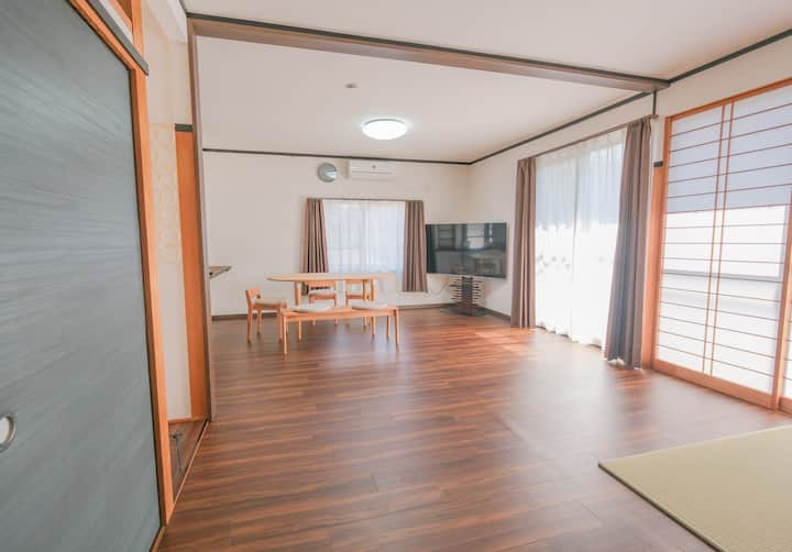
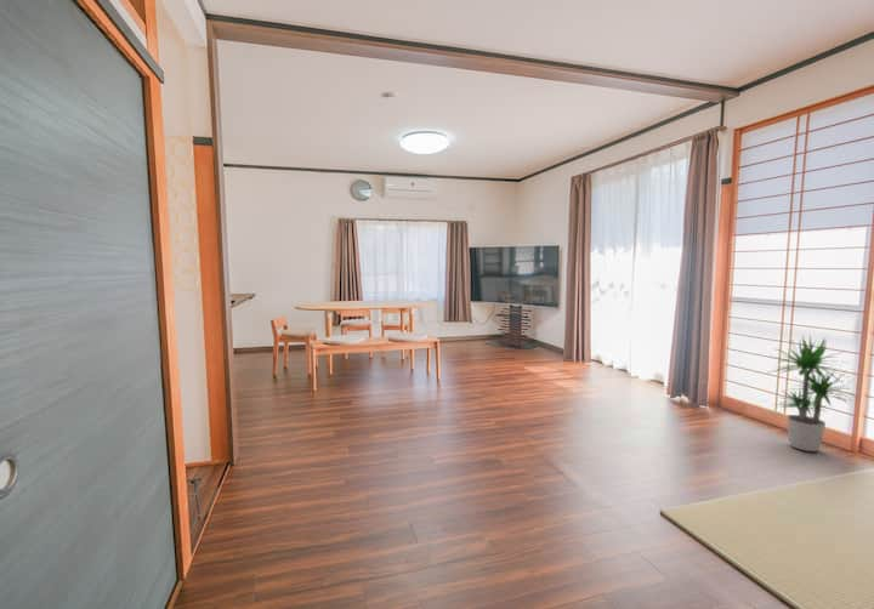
+ potted plant [768,335,863,453]
